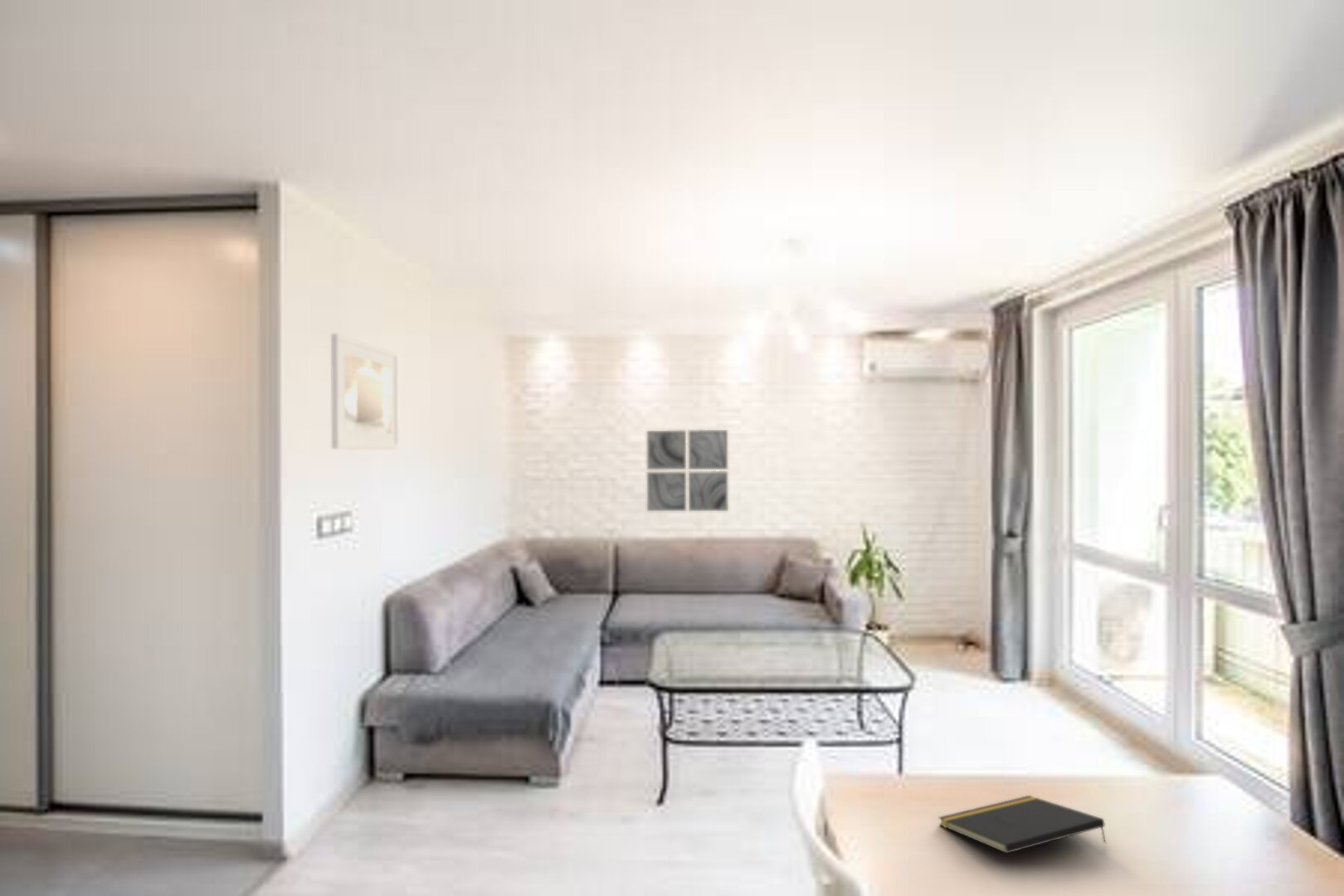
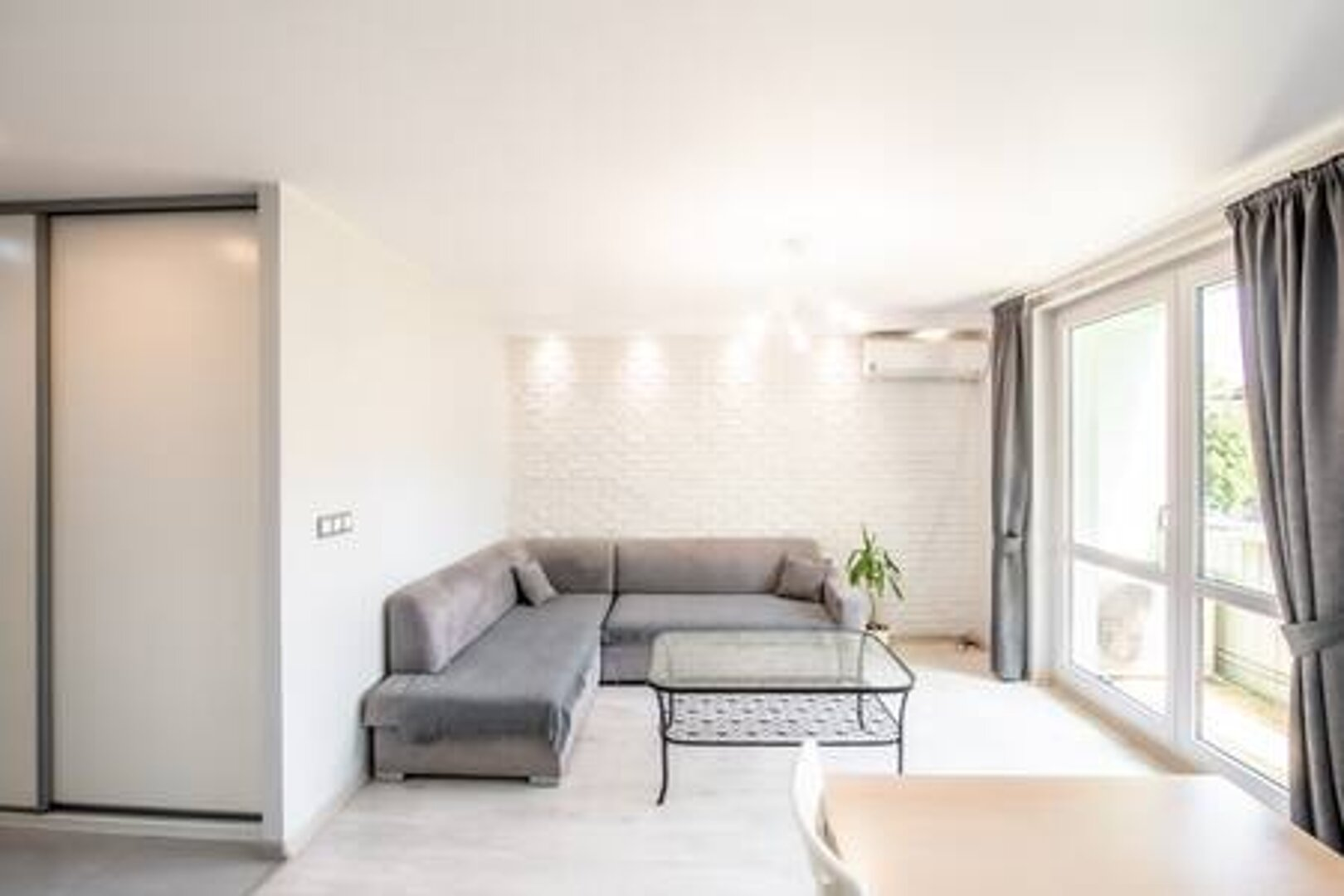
- notepad [937,795,1107,855]
- wall art [645,429,729,512]
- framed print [330,333,400,450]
